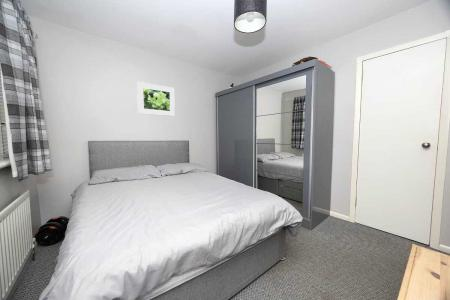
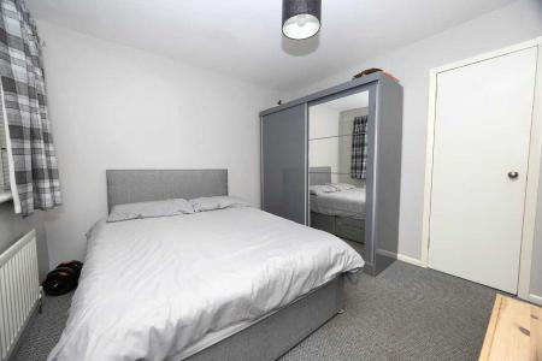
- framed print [136,81,176,117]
